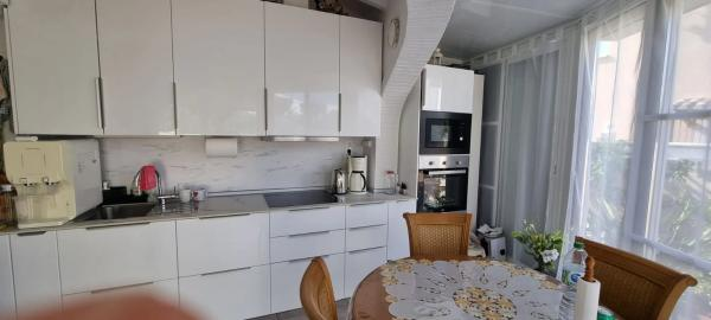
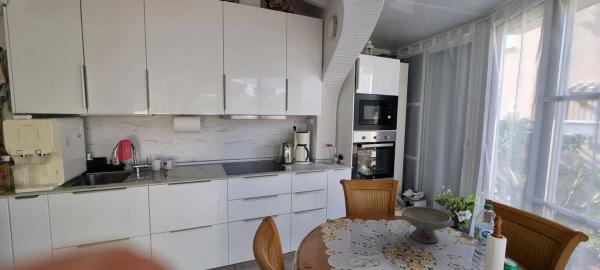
+ bowl [400,205,453,244]
